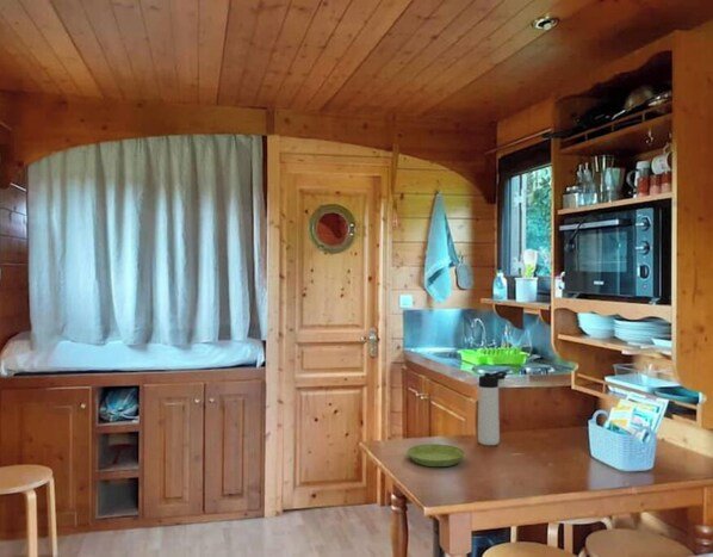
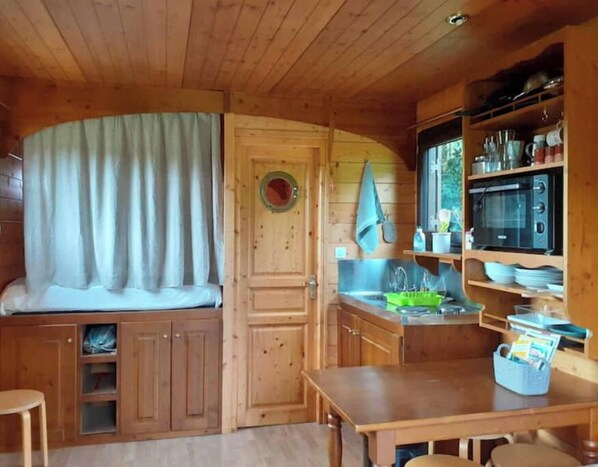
- thermos bottle [477,371,508,446]
- saucer [405,442,466,468]
